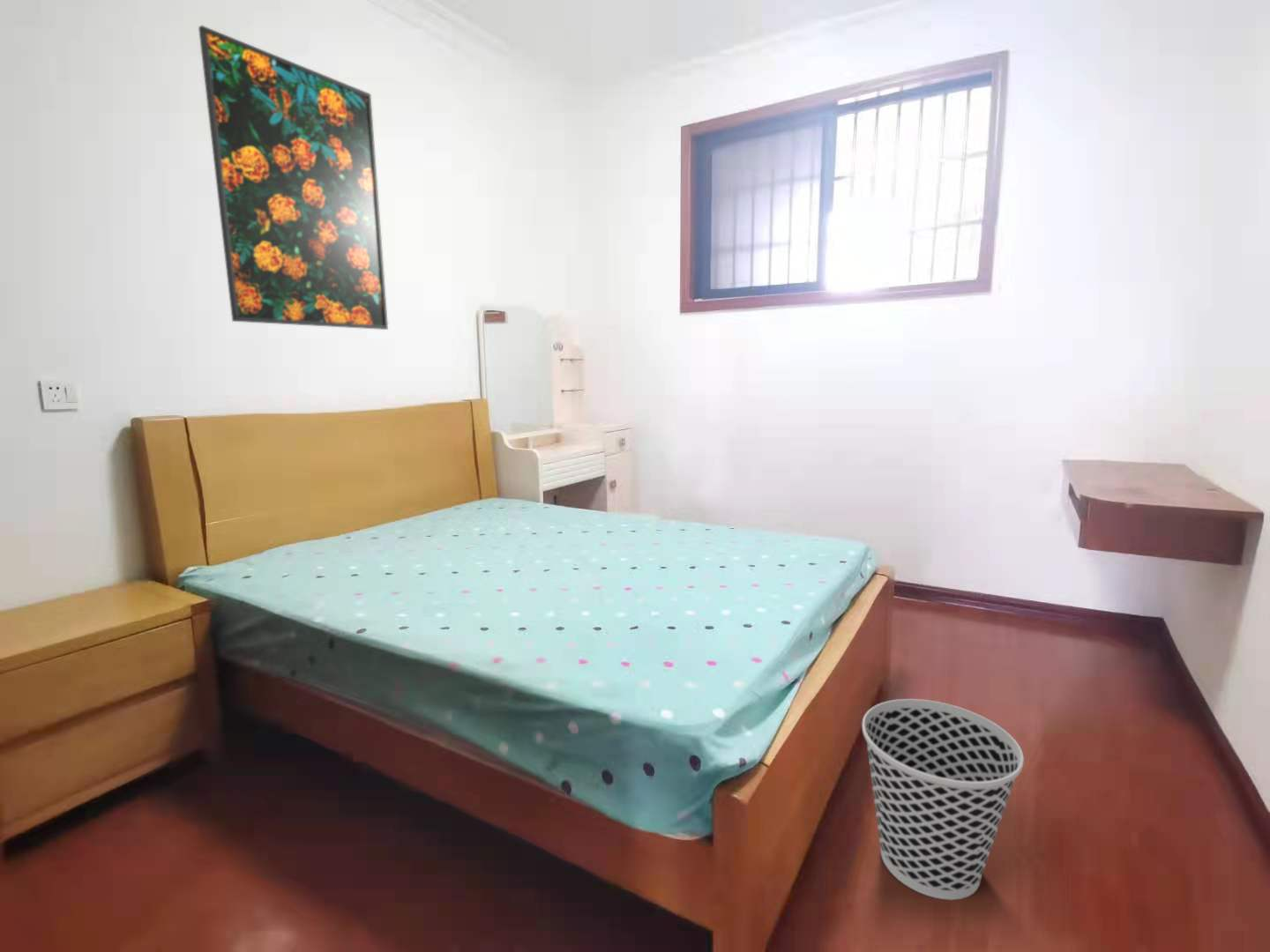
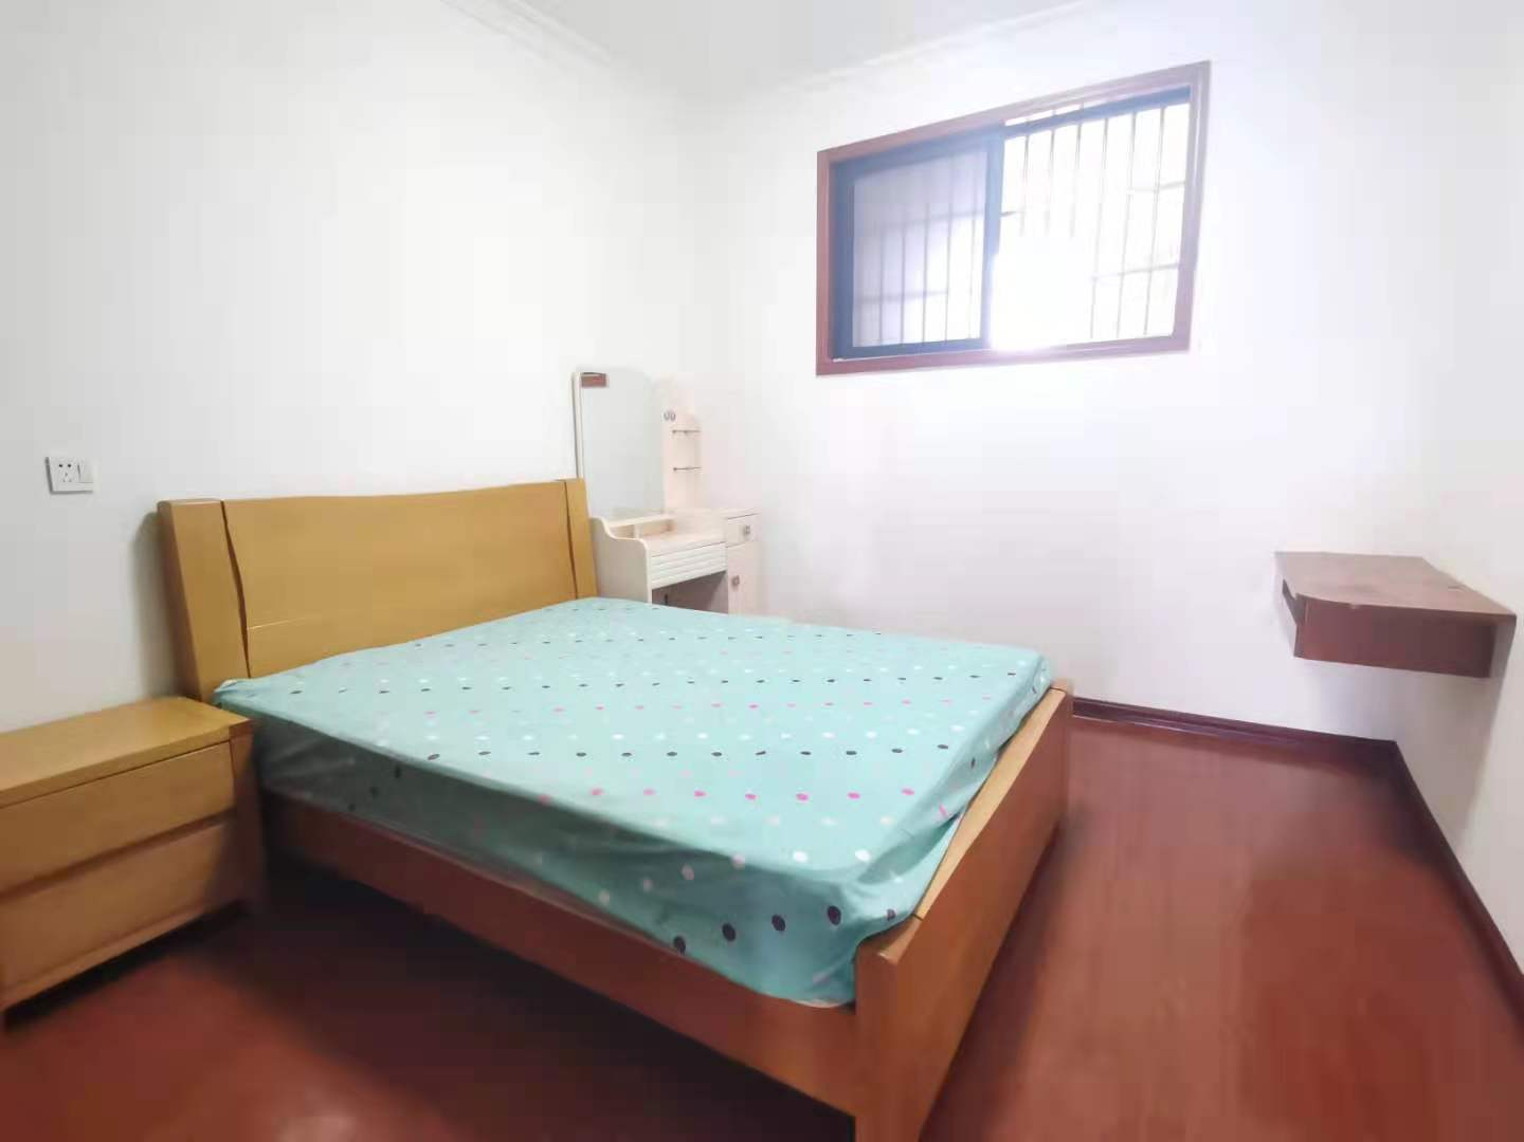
- wastebasket [861,698,1025,901]
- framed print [198,25,389,331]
